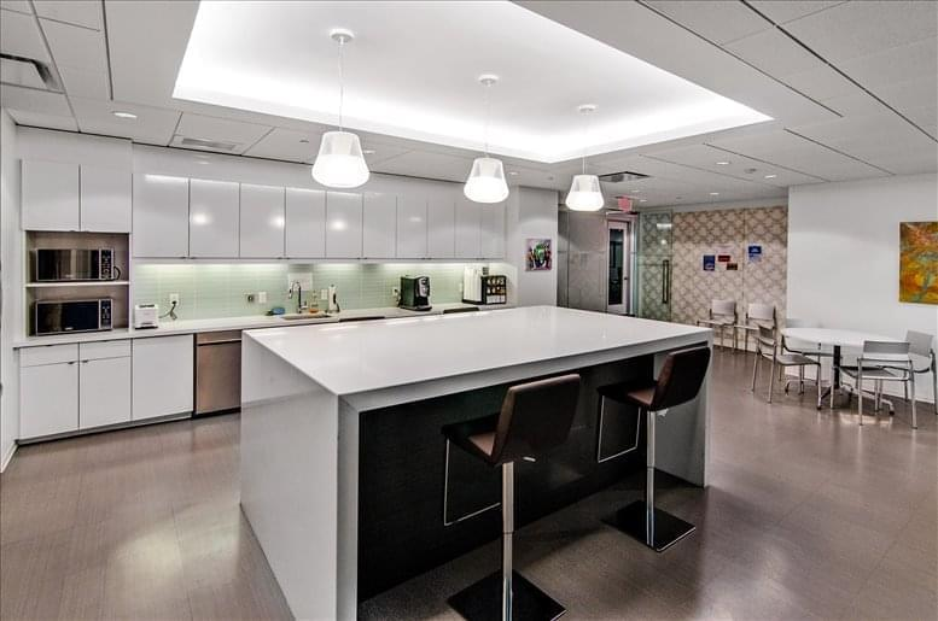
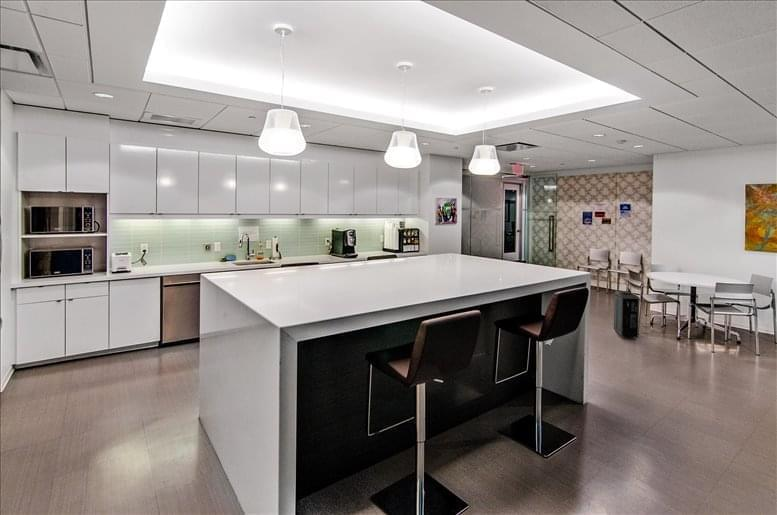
+ air purifier [613,290,640,340]
